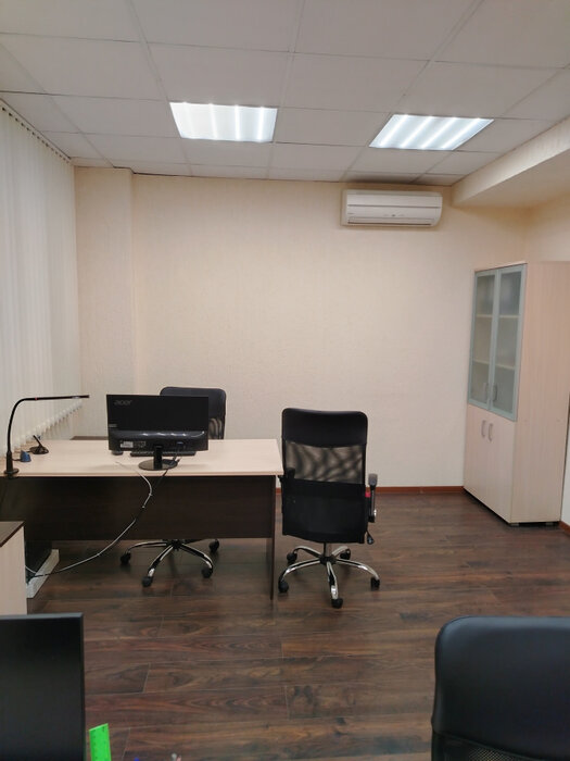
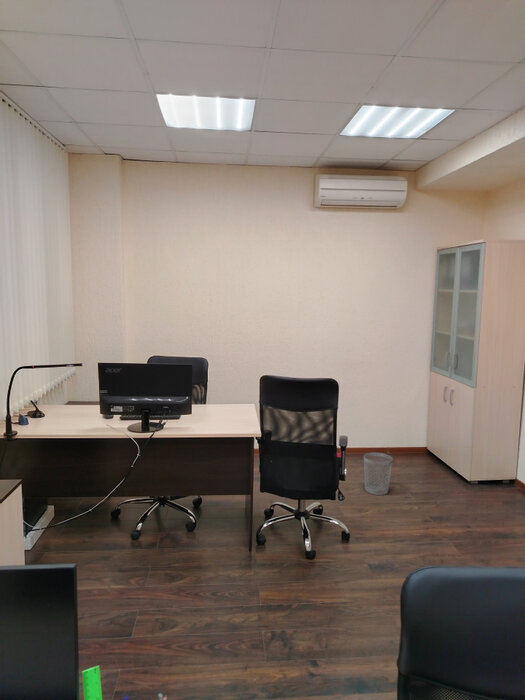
+ wastebasket [363,452,394,496]
